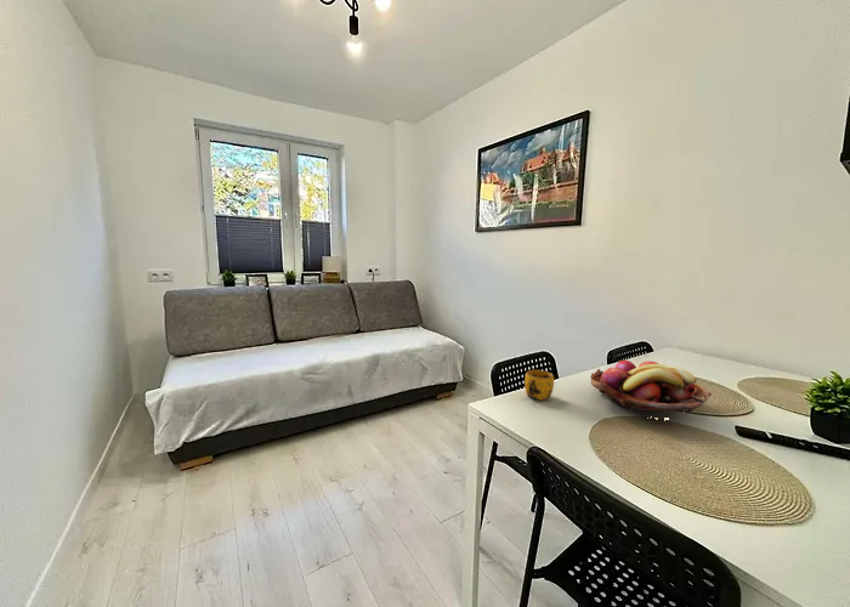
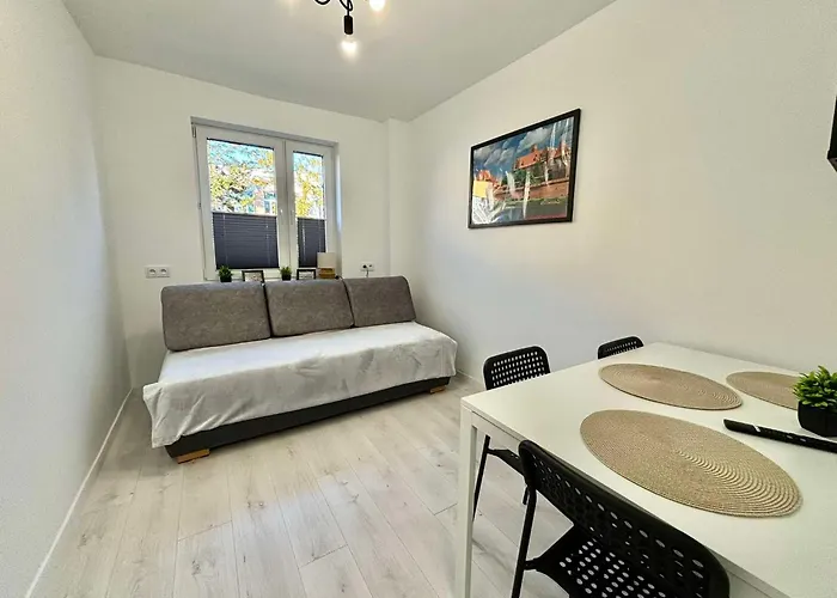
- fruit basket [589,359,713,421]
- mug [523,369,555,402]
